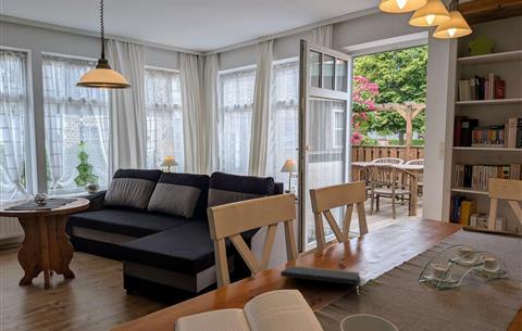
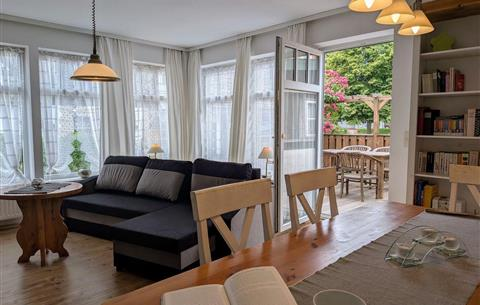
- notepad [279,265,361,285]
